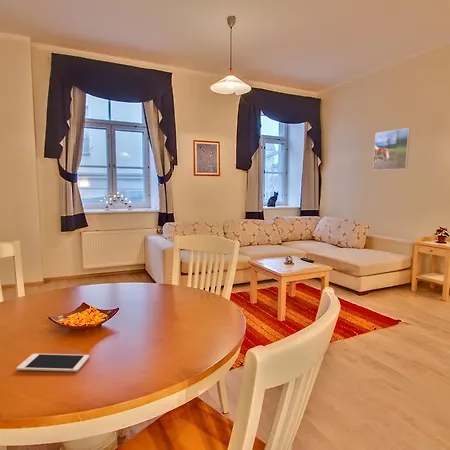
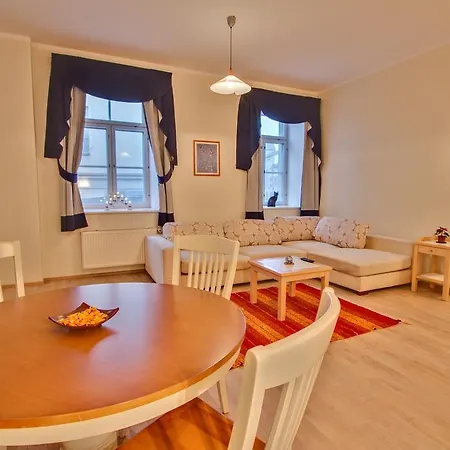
- cell phone [16,353,90,373]
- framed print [372,127,411,171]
